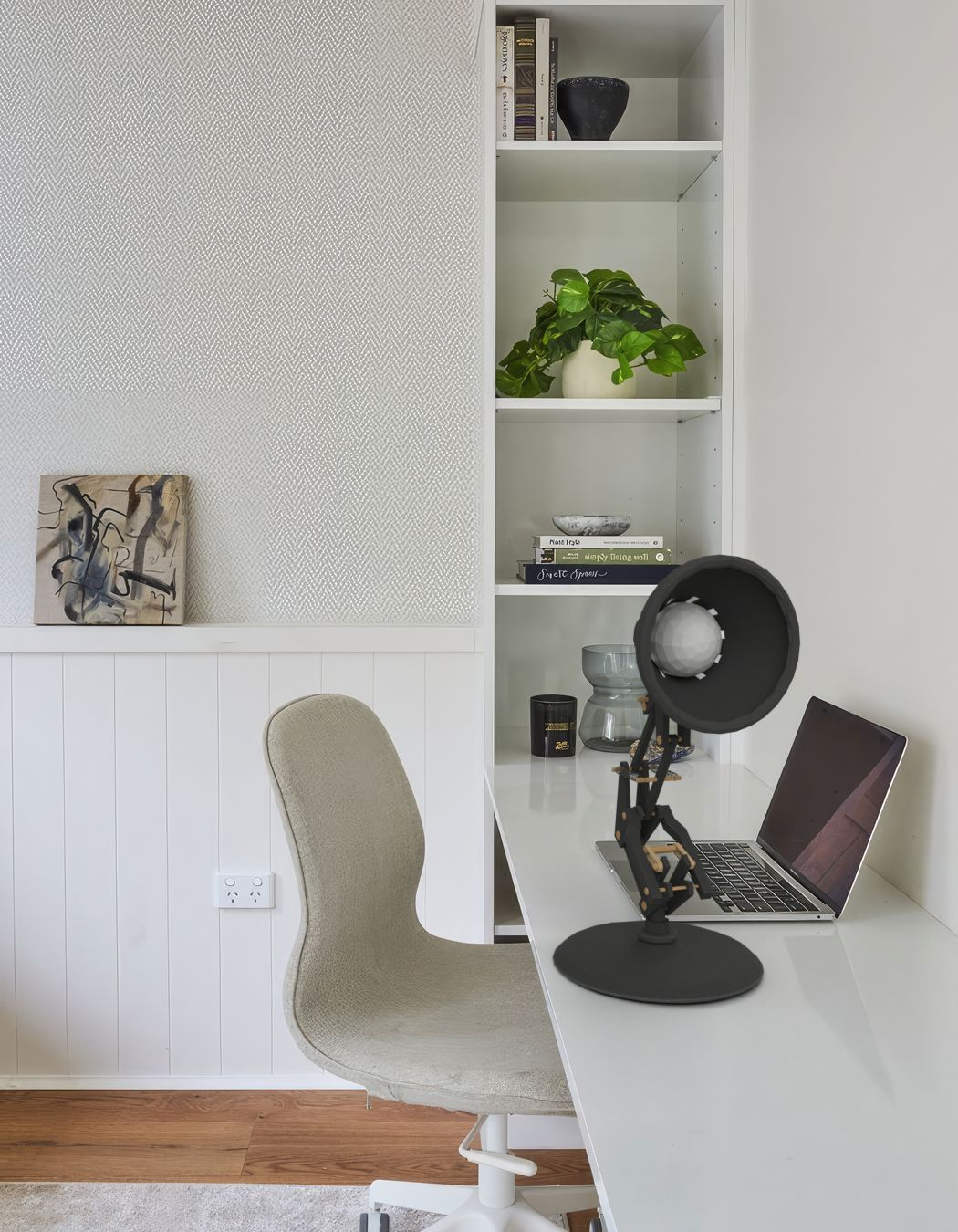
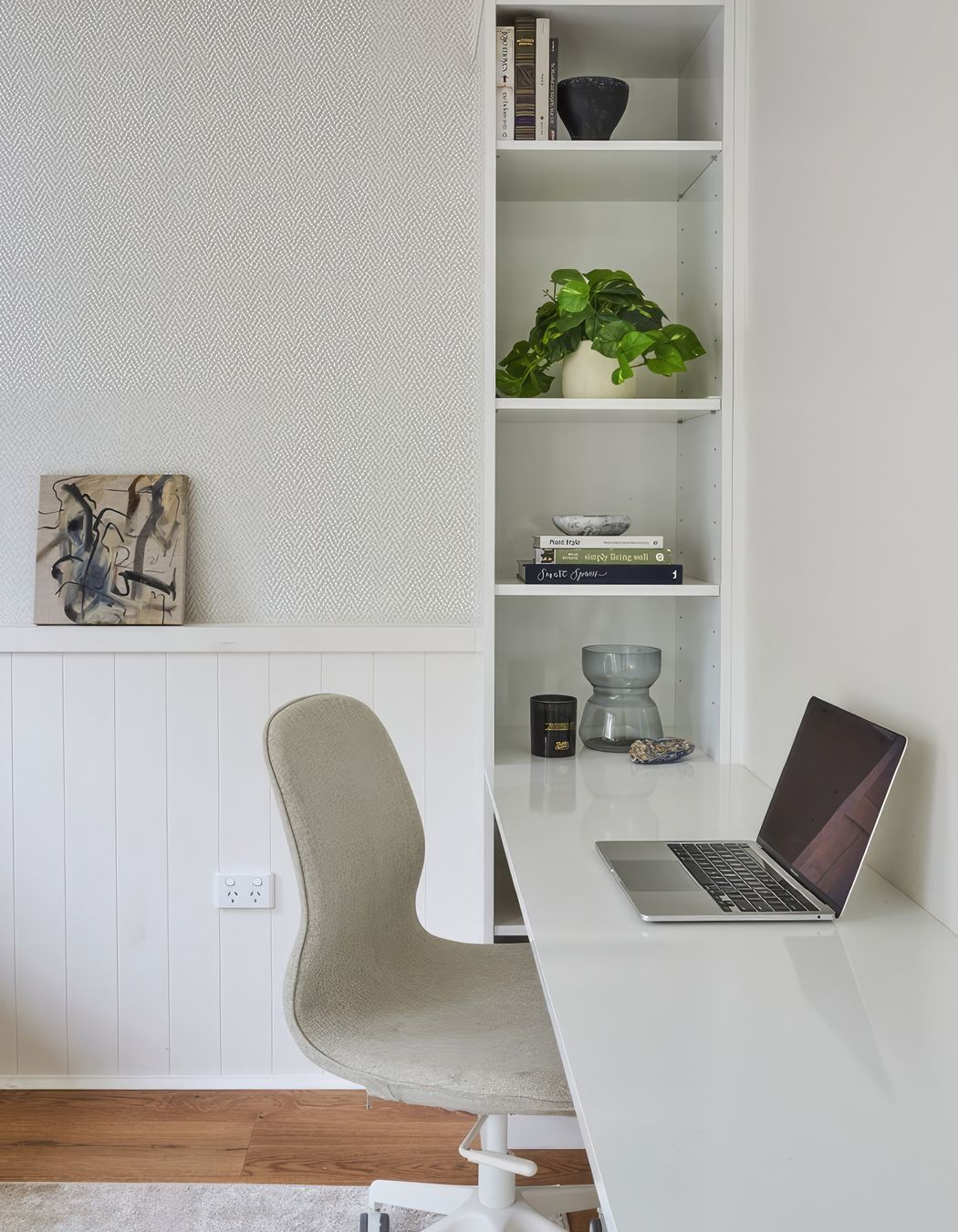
- desk lamp [552,553,801,1004]
